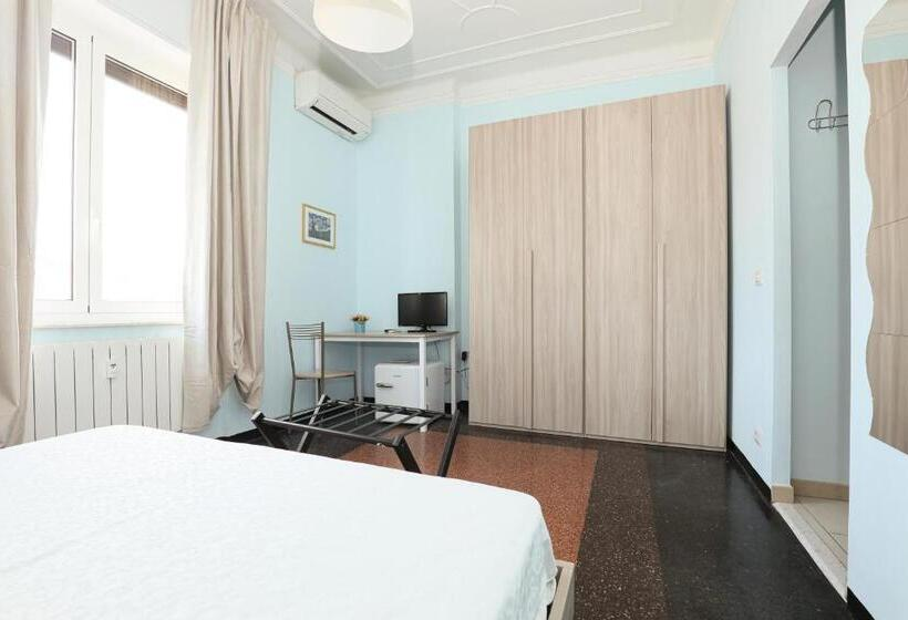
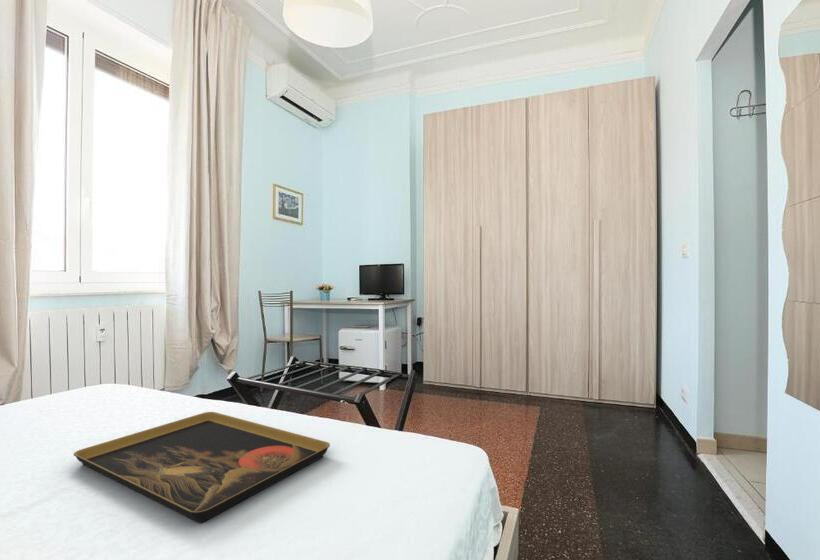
+ decorative tray [73,411,331,524]
